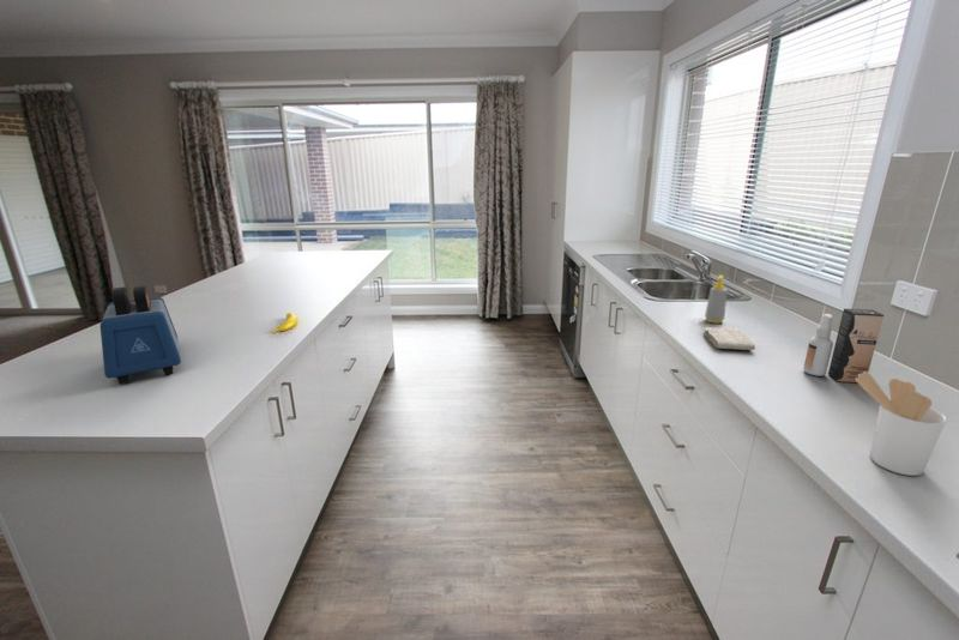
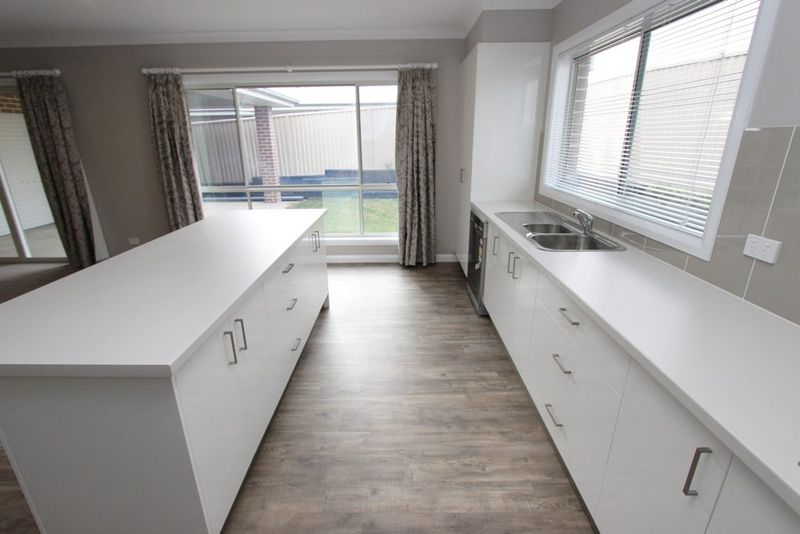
- utensil holder [856,372,948,477]
- toaster [99,284,182,386]
- washcloth [702,326,756,351]
- soap bottle [704,274,729,325]
- spray bottle [802,308,885,384]
- banana [270,312,298,334]
